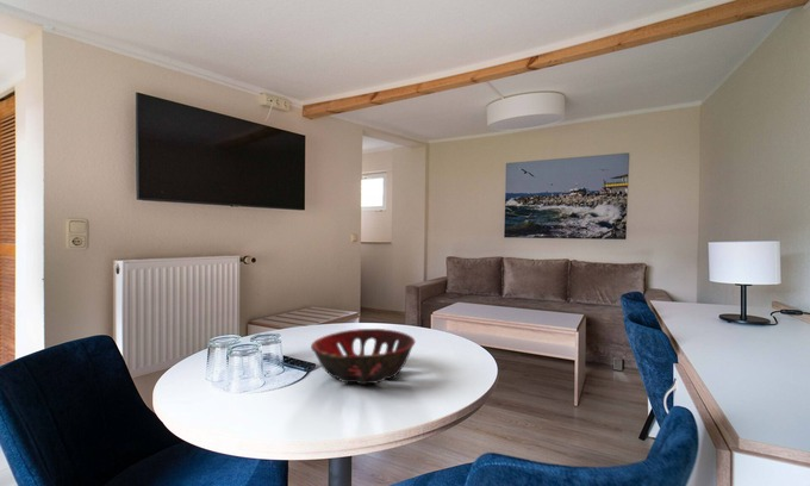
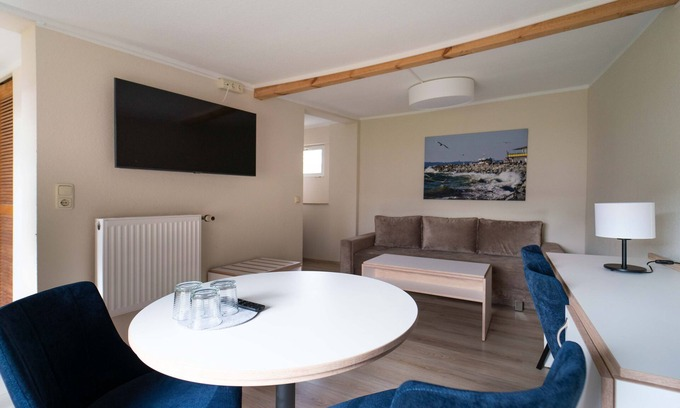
- decorative bowl [310,328,416,386]
